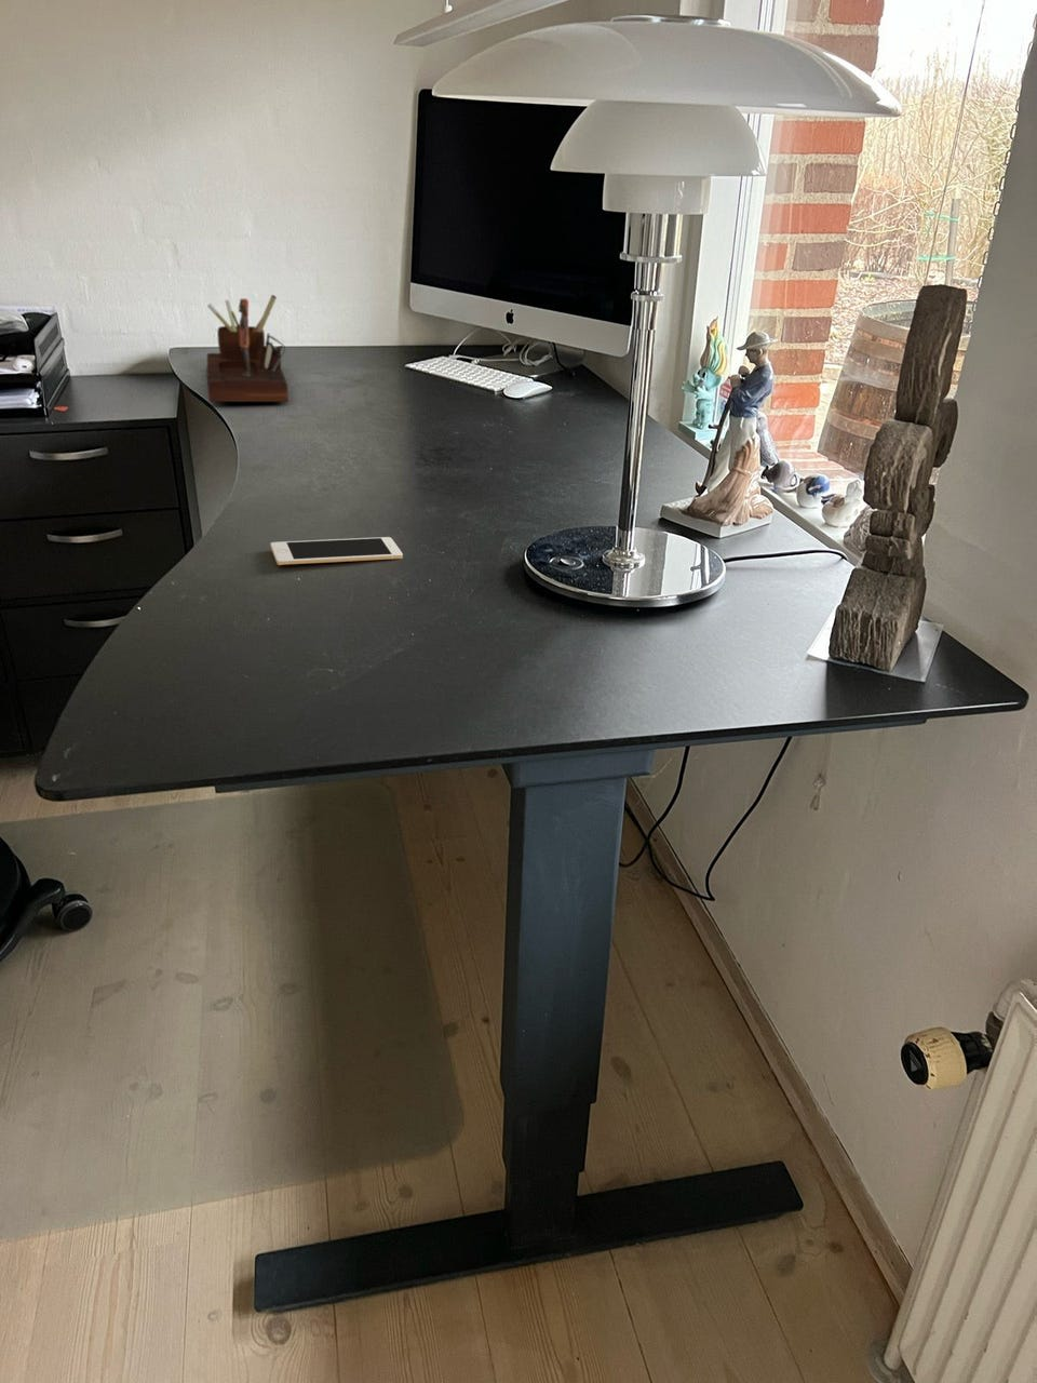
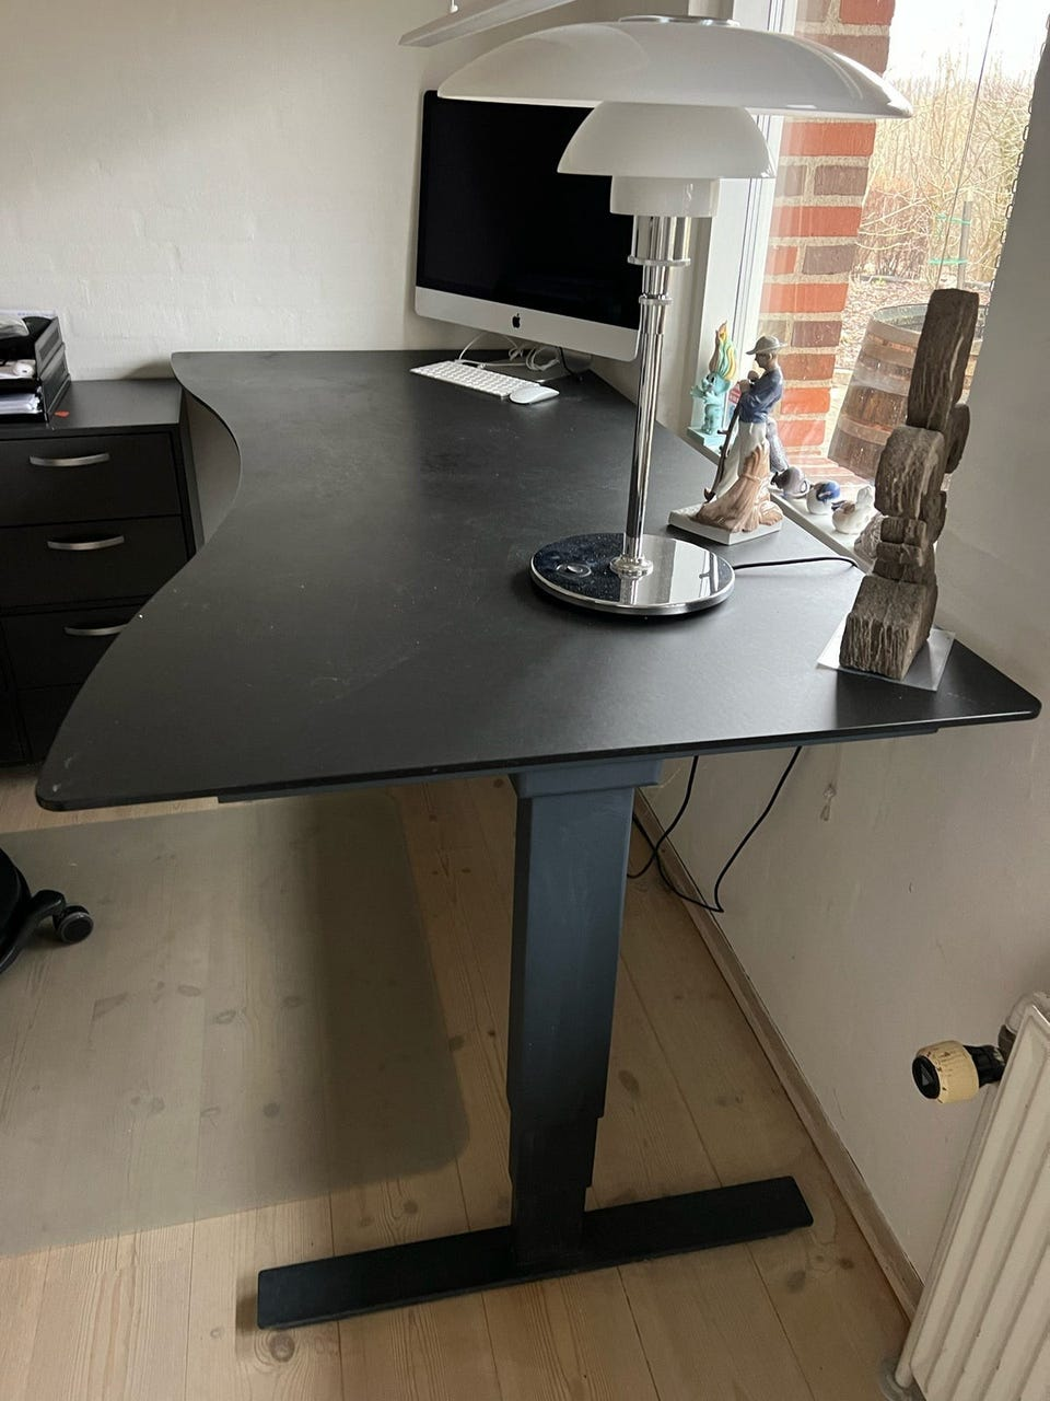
- cell phone [270,536,404,566]
- desk organizer [205,294,290,403]
